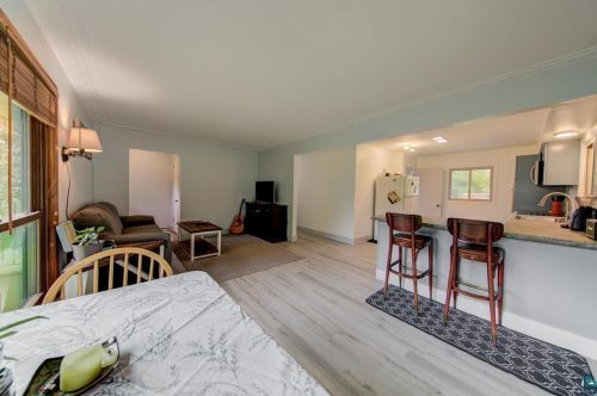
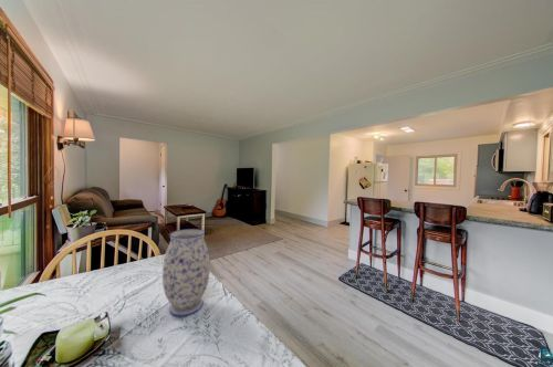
+ vase [161,228,211,317]
